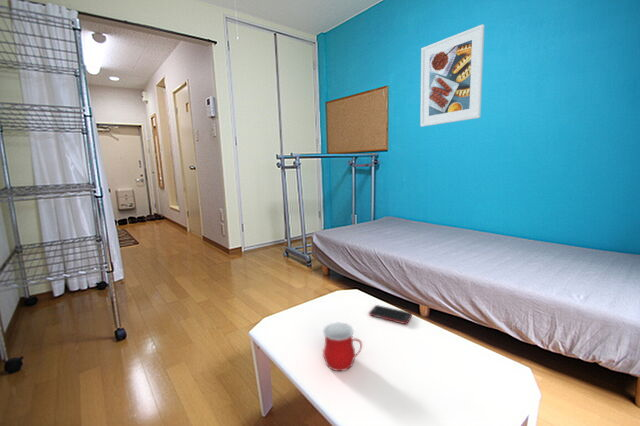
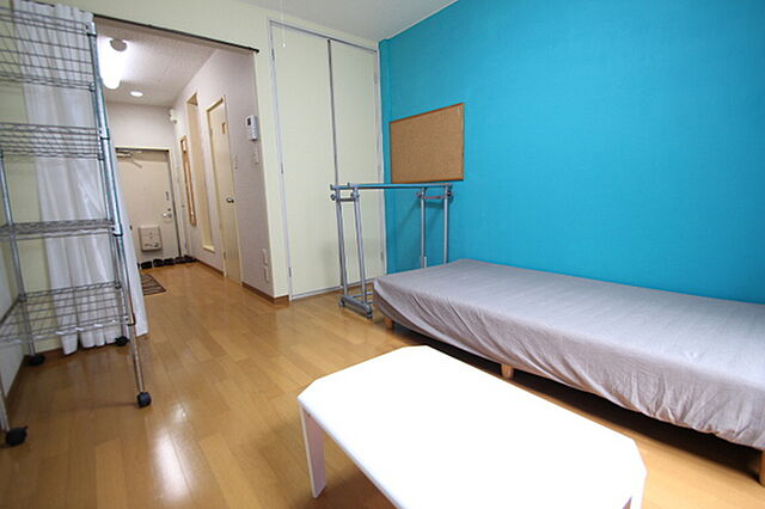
- cell phone [368,304,413,325]
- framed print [419,23,485,128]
- mug [322,322,363,372]
